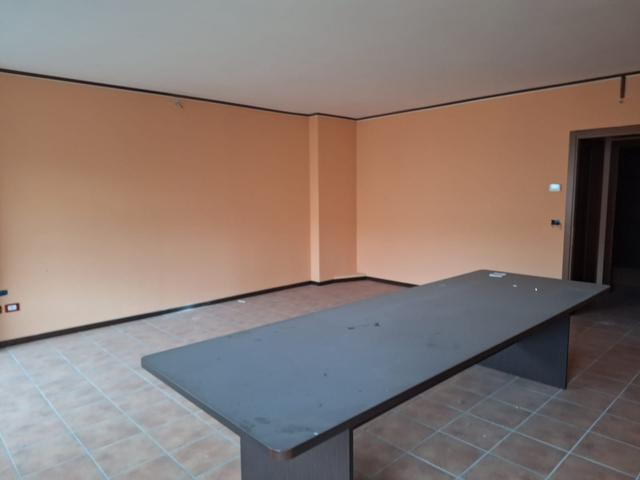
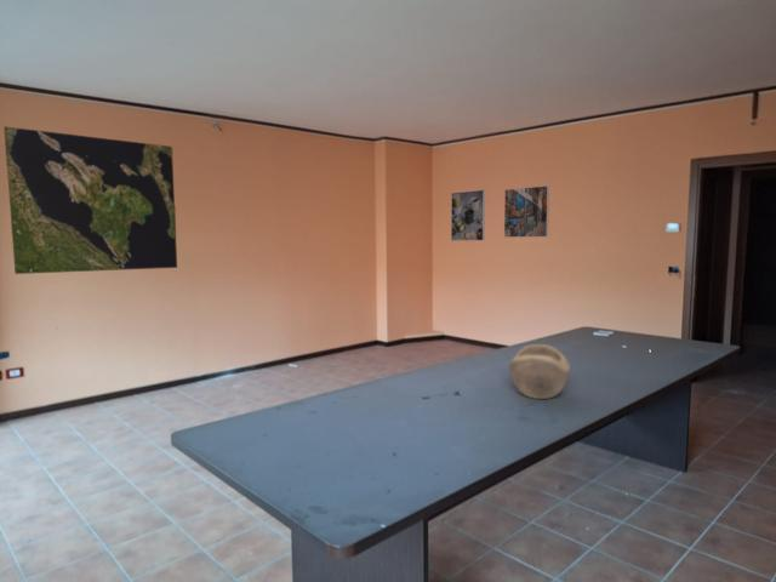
+ decorative bowl [508,343,571,400]
+ world map [2,125,178,275]
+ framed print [450,189,486,241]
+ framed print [503,184,550,239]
